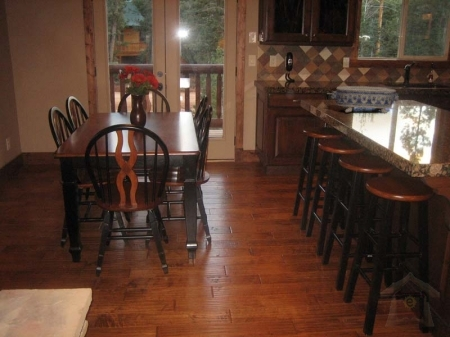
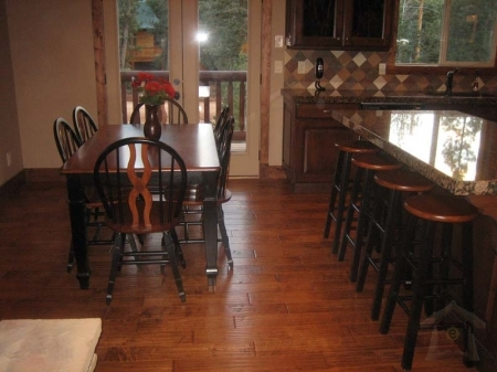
- decorative bowl [330,85,400,114]
